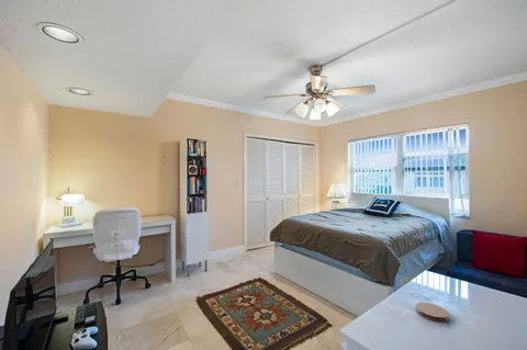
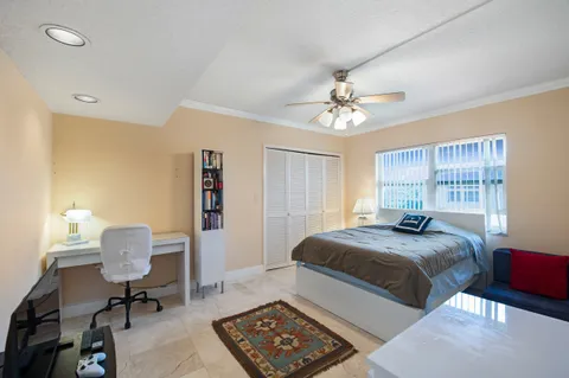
- coaster [415,302,450,323]
